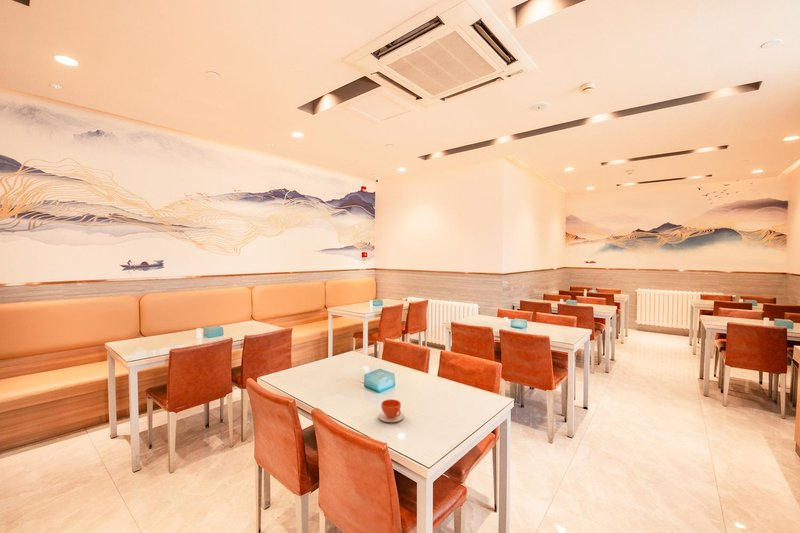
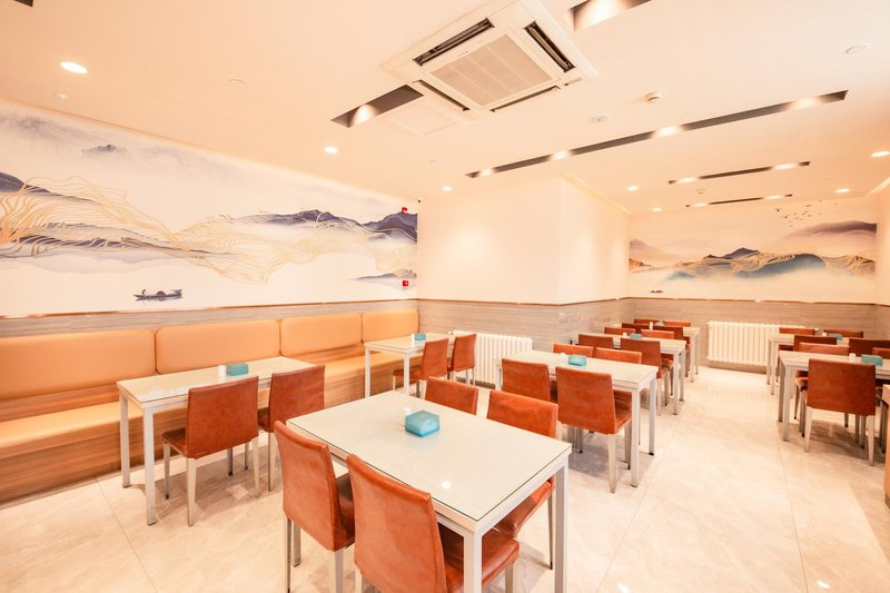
- teacup [377,398,405,423]
